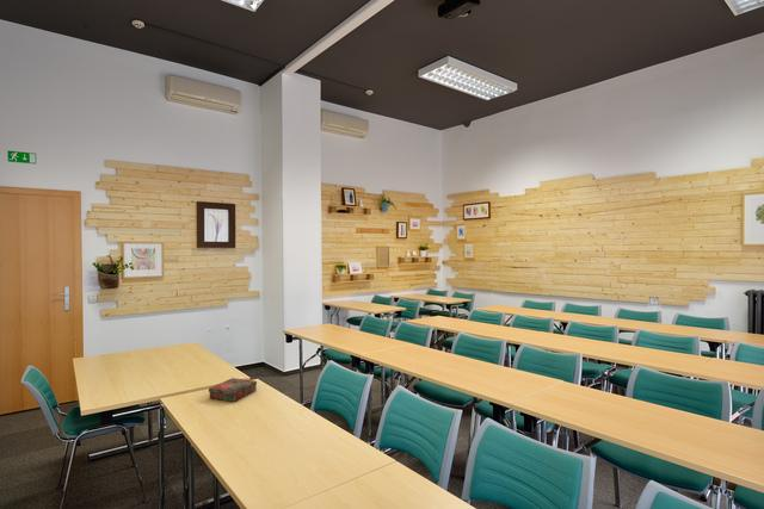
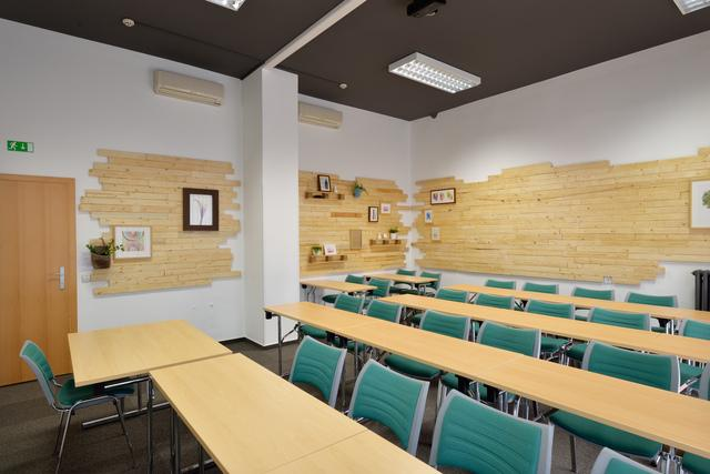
- book [208,377,258,403]
